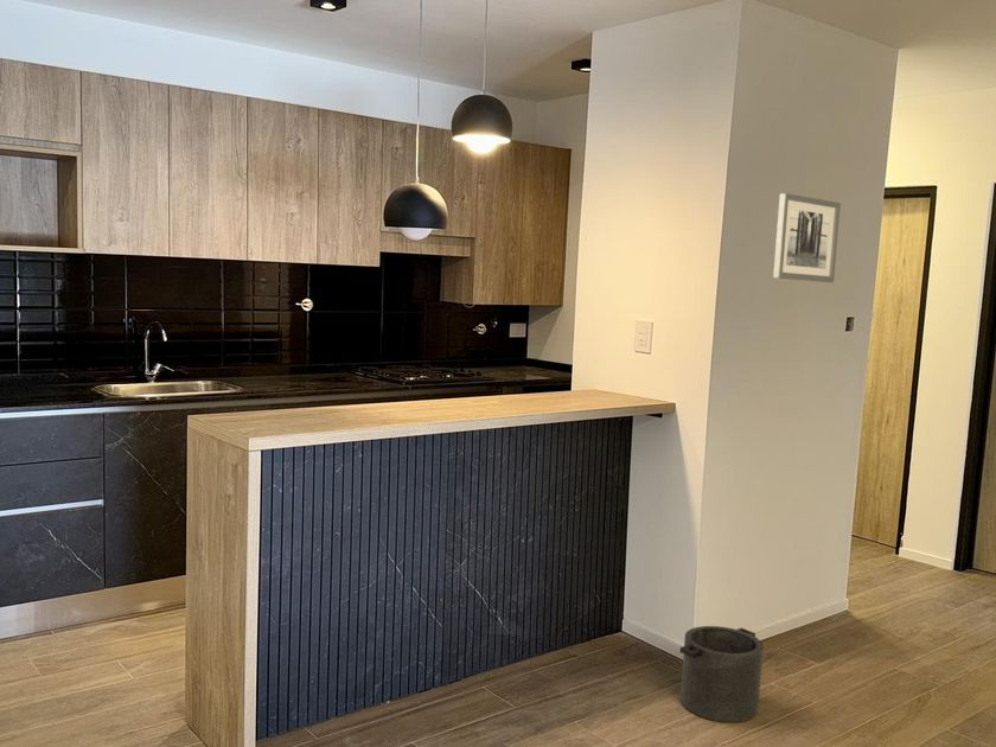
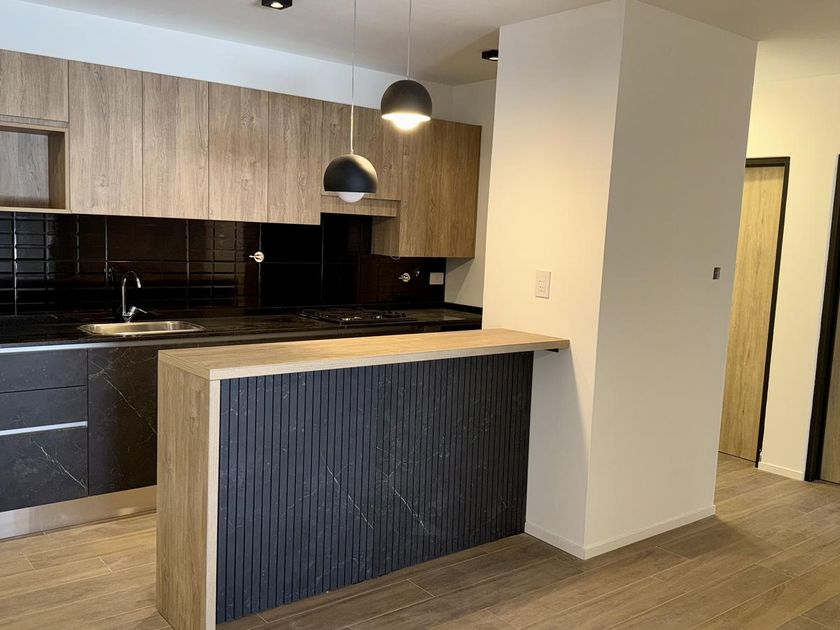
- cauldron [678,625,765,723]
- wall art [772,192,842,283]
